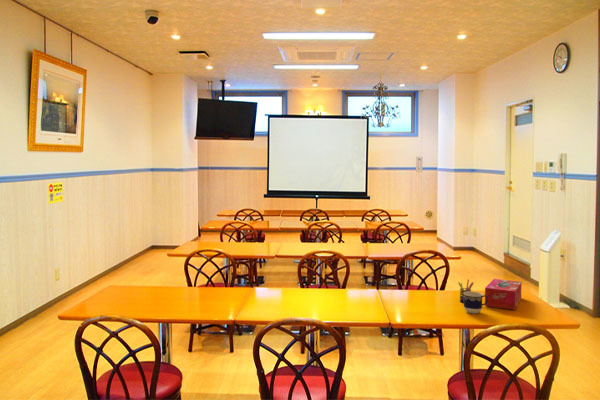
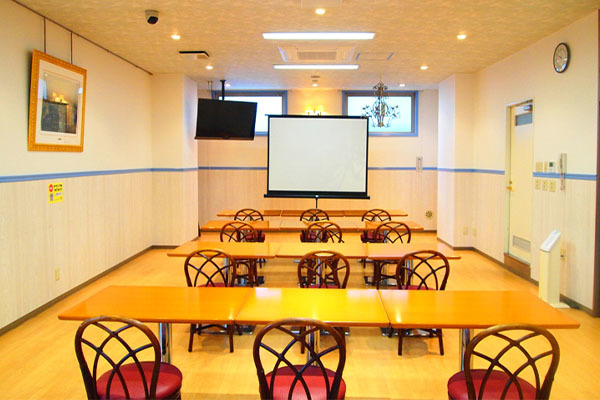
- tissue box [484,278,523,311]
- pen holder [457,278,475,304]
- cup [463,290,488,315]
